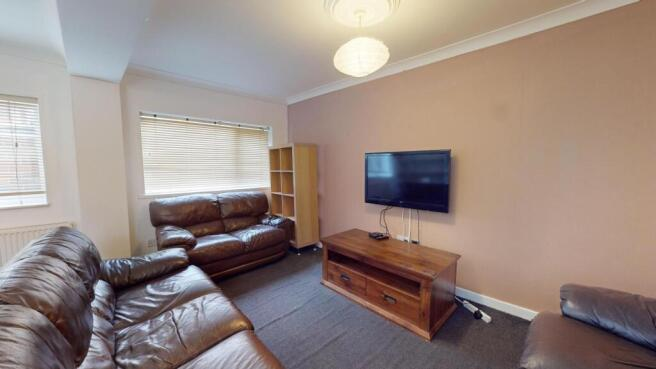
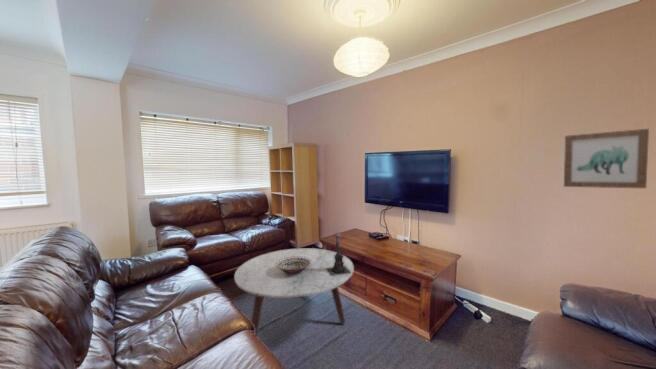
+ decorative bowl [276,257,311,274]
+ coffee table [233,247,355,335]
+ wall art [563,128,650,189]
+ candle holder [326,230,352,276]
